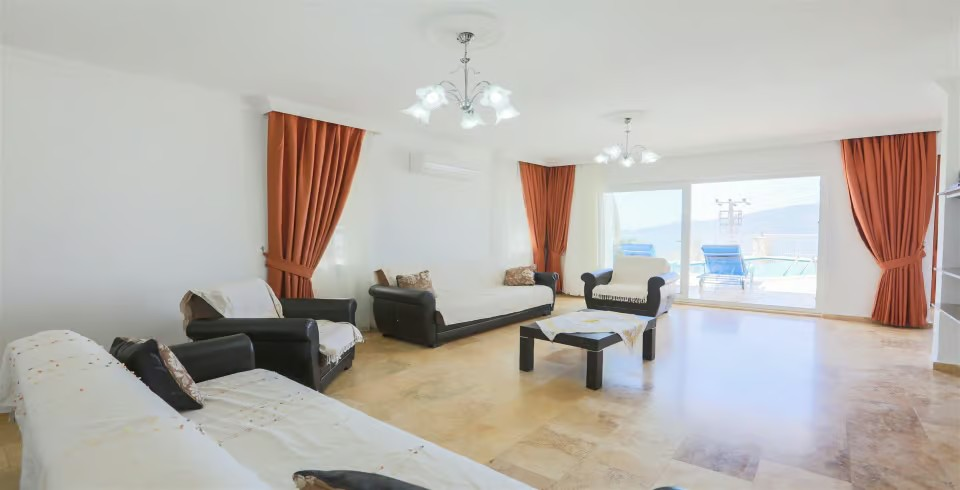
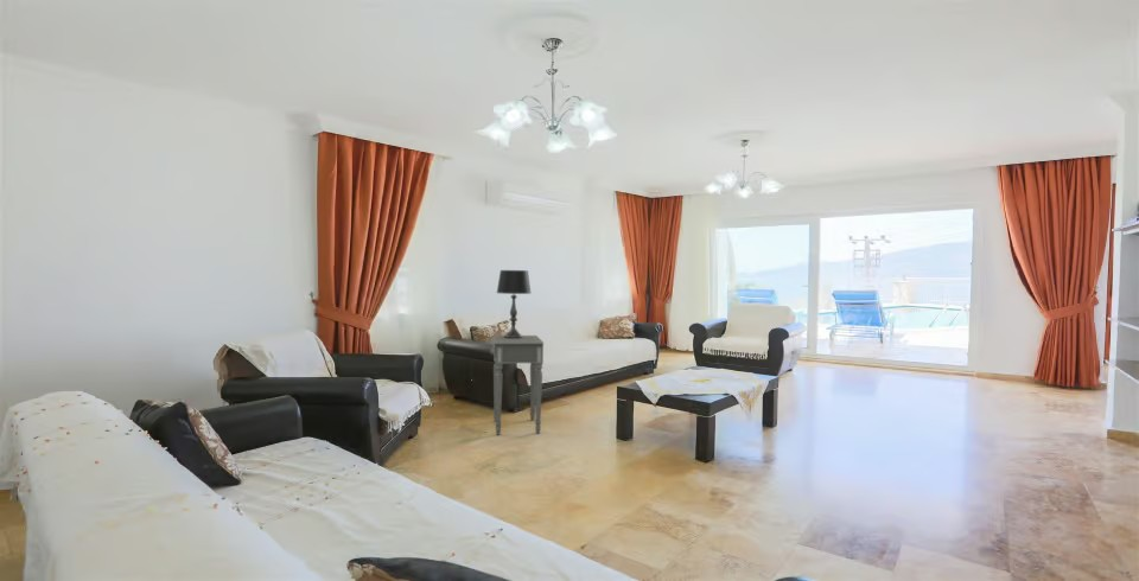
+ side table [490,334,545,436]
+ table lamp [496,269,533,339]
